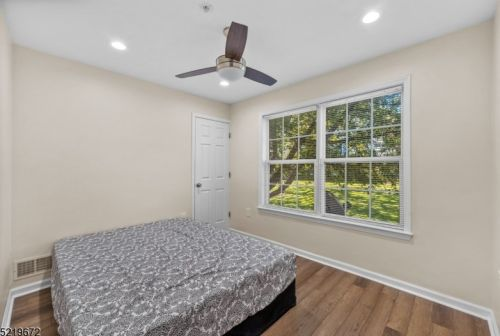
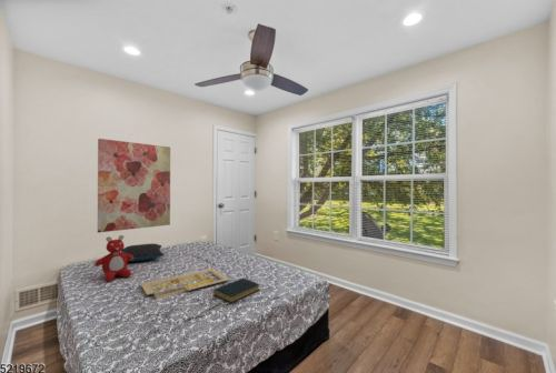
+ wall art [97,138,171,234]
+ pillow [120,242,165,263]
+ serving tray [140,268,231,300]
+ hardback book [212,278,260,304]
+ teddy bear [93,234,133,283]
